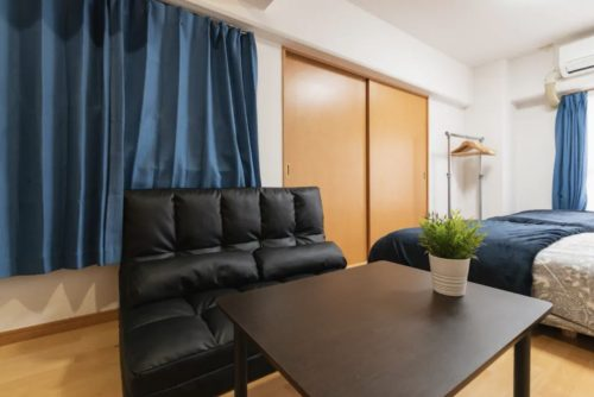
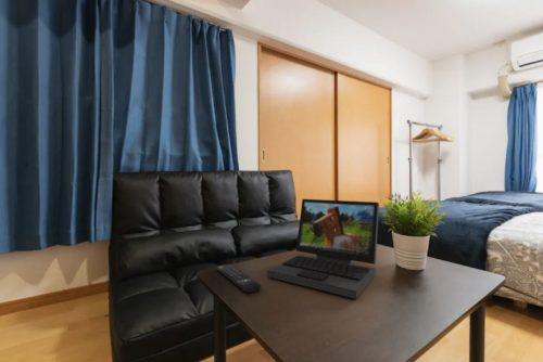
+ laptop [266,198,380,300]
+ remote control [215,263,262,294]
